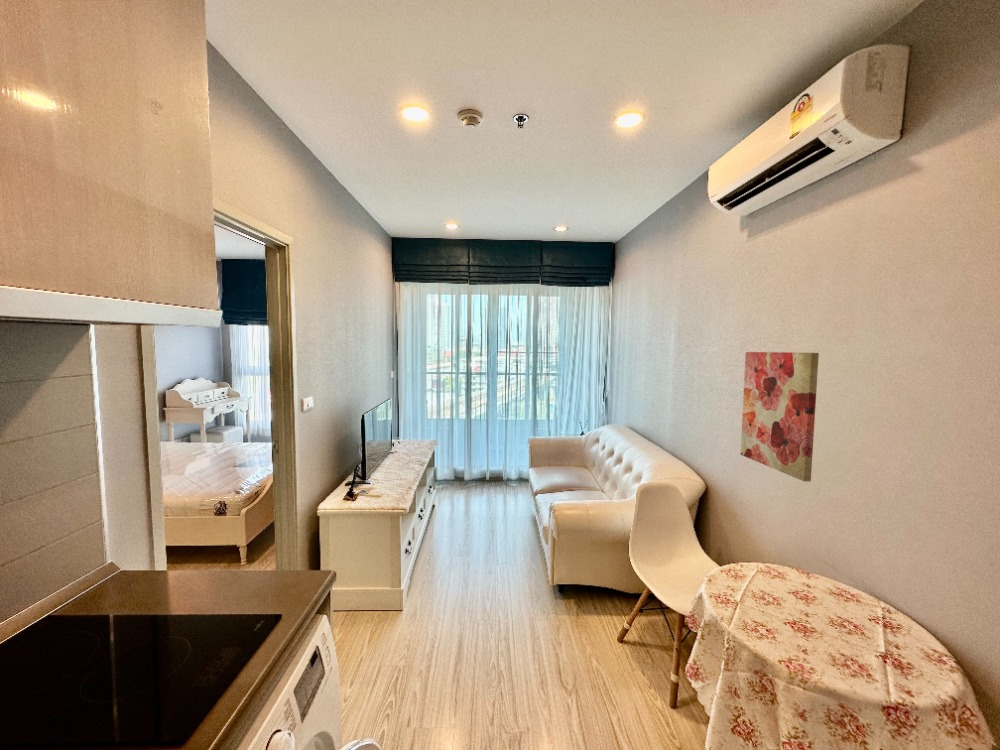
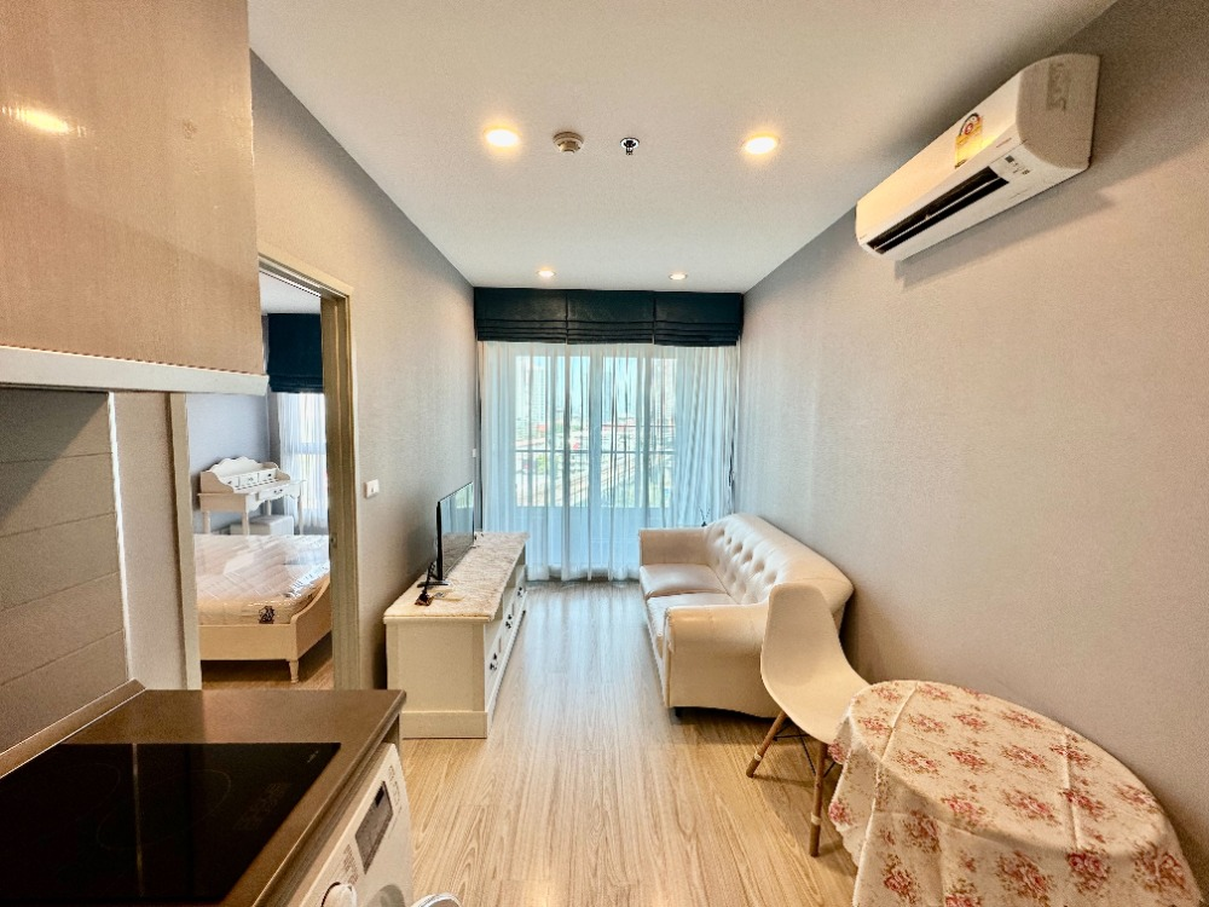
- wall art [740,351,820,482]
